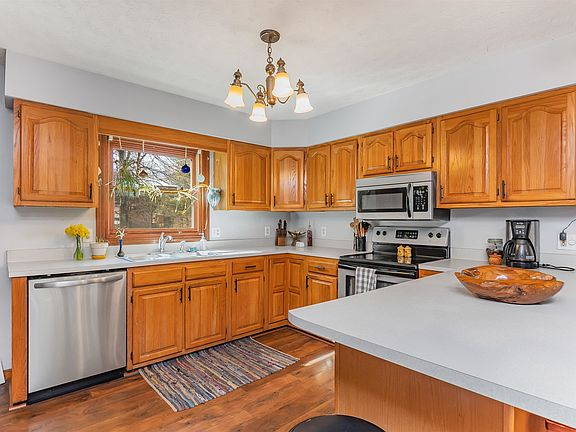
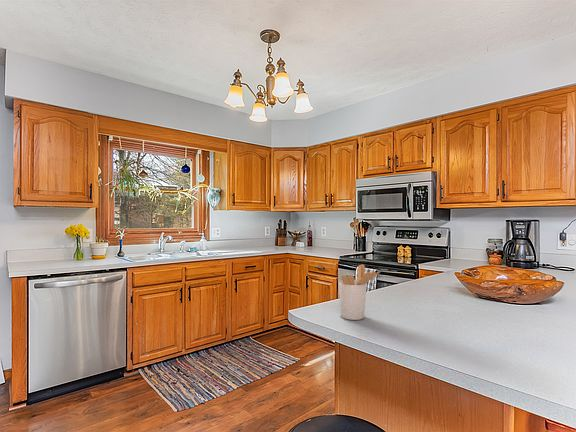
+ utensil holder [338,263,382,321]
